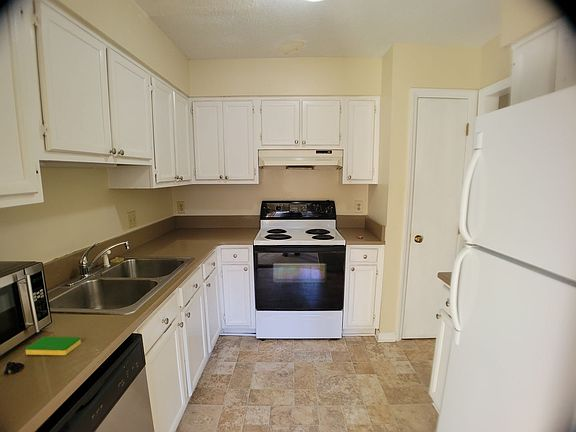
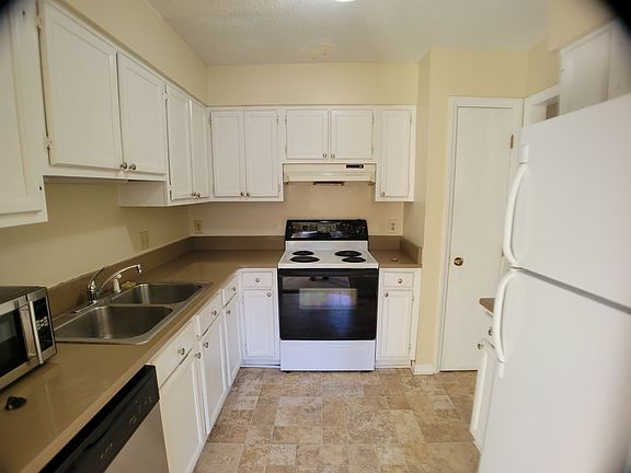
- dish sponge [25,336,82,356]
